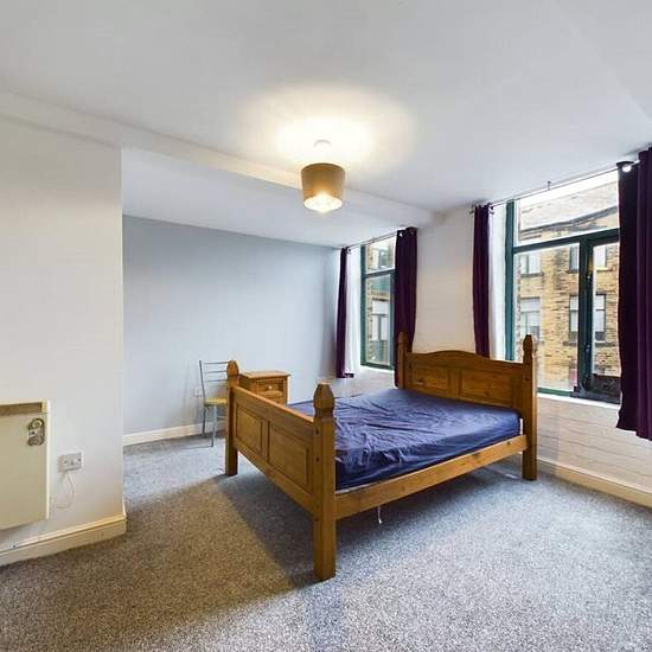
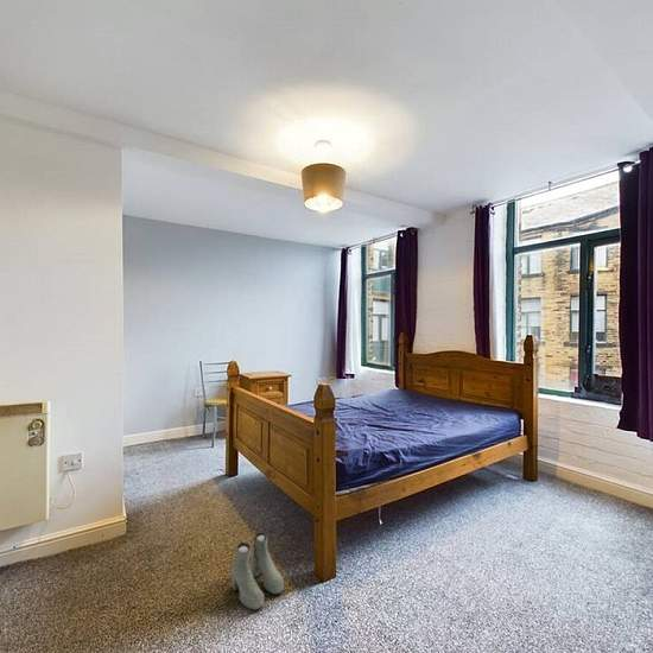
+ boots [230,532,285,611]
